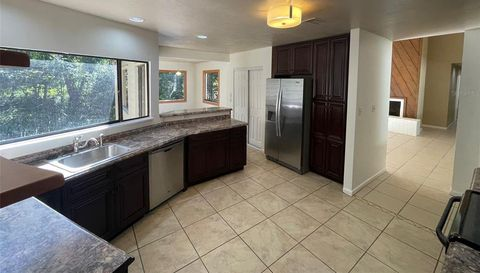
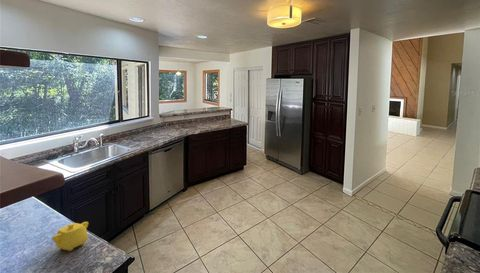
+ teapot [51,221,89,252]
